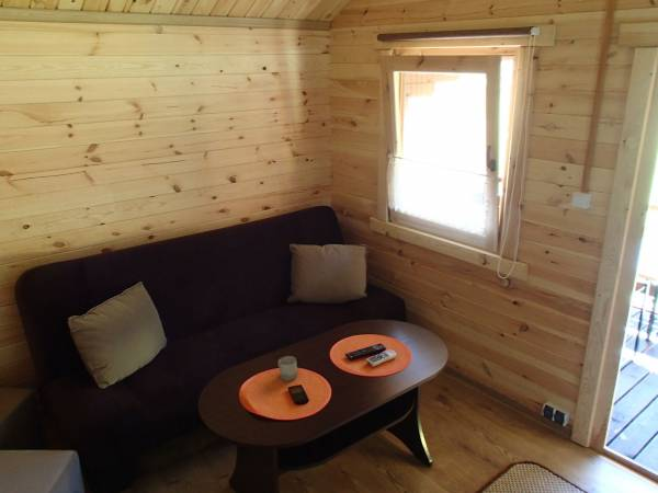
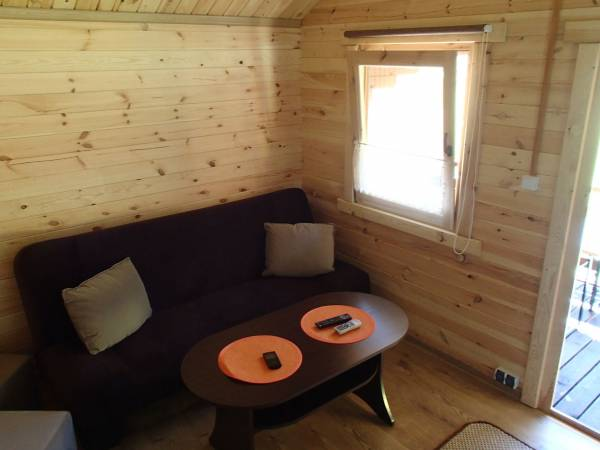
- cup [276,355,298,382]
